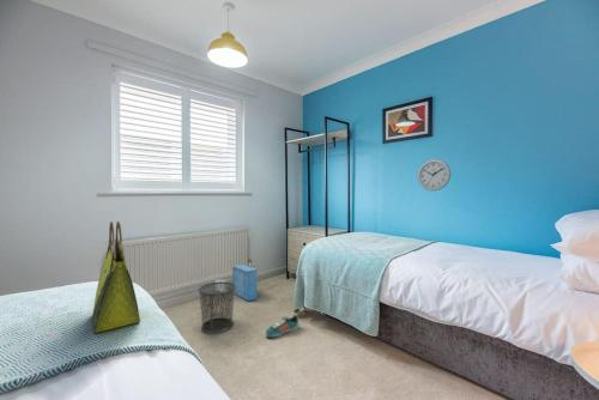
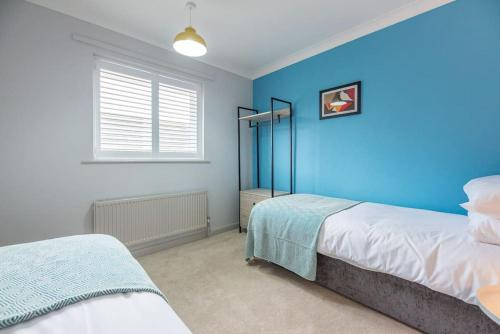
- tote bag [91,220,141,334]
- wall clock [417,158,452,192]
- sneaker [265,314,300,338]
- waste bin [196,281,236,334]
- storage bin [214,263,259,302]
